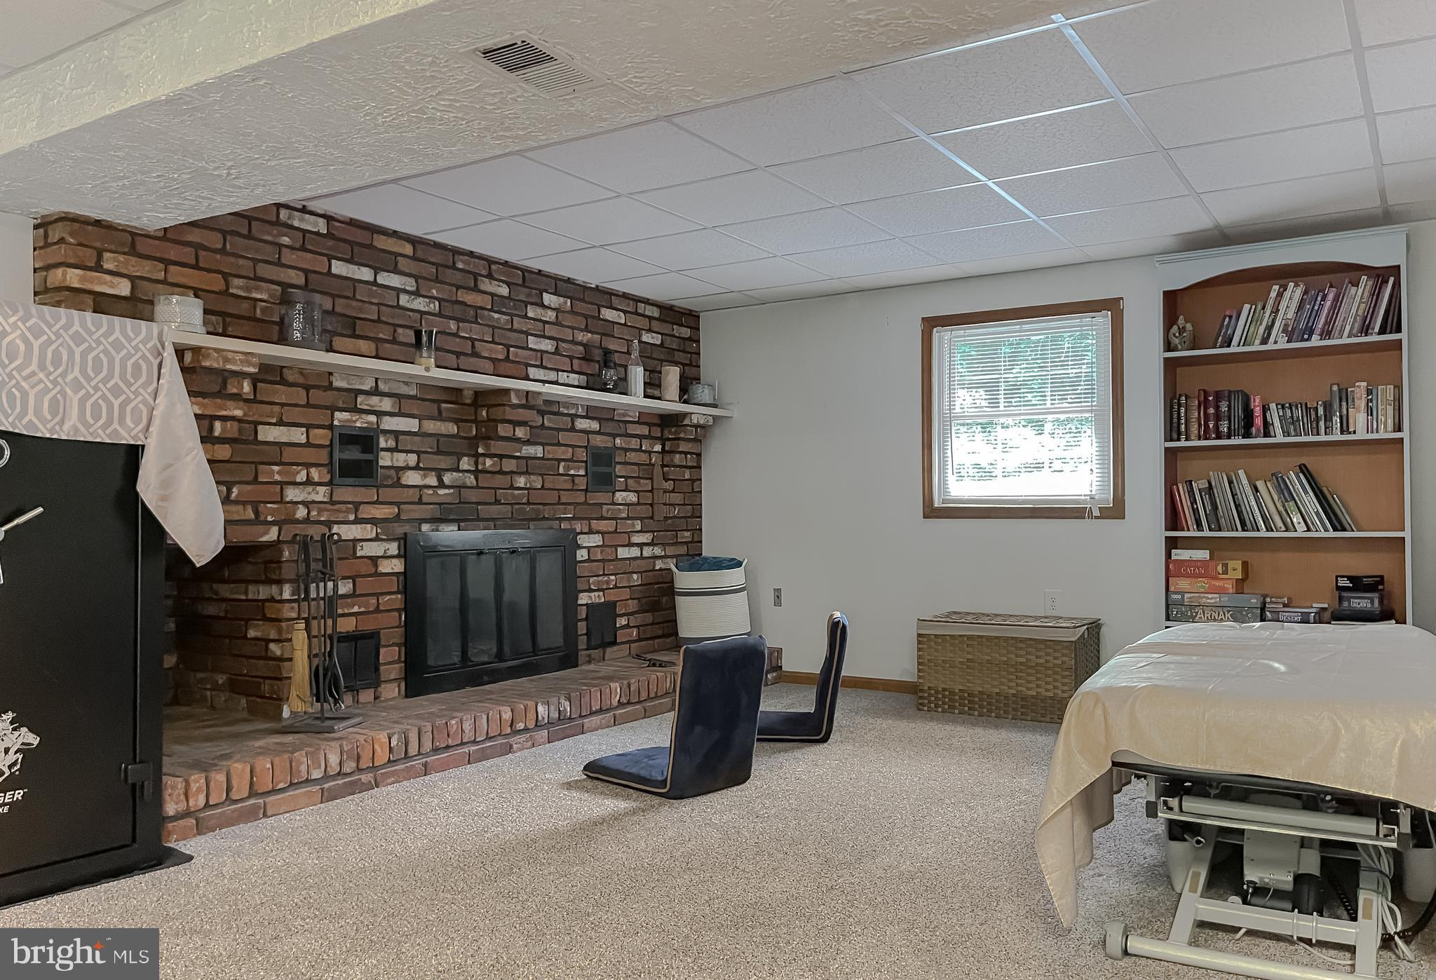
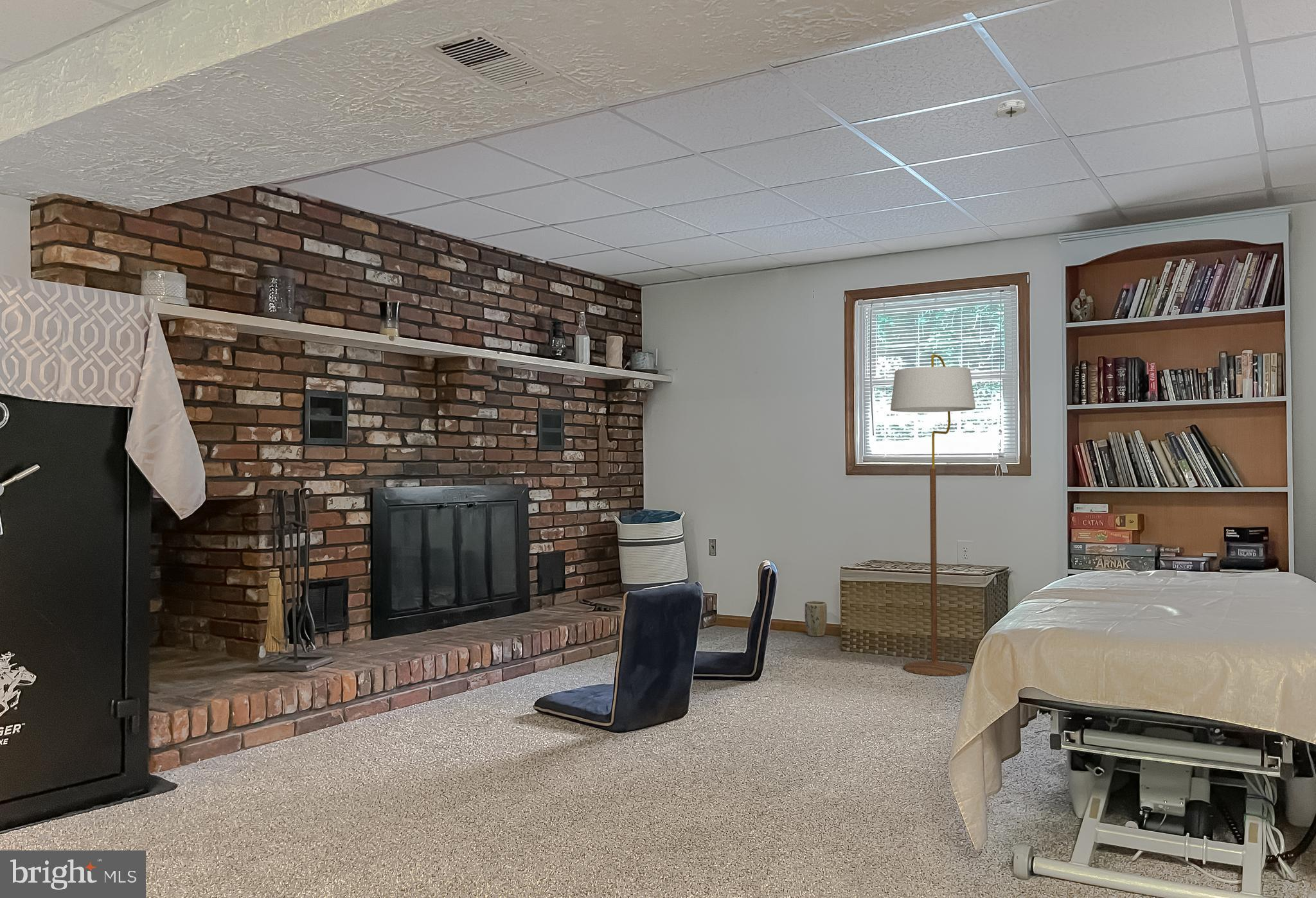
+ plant pot [804,601,828,637]
+ smoke detector [993,99,1029,120]
+ floor lamp [890,353,976,676]
